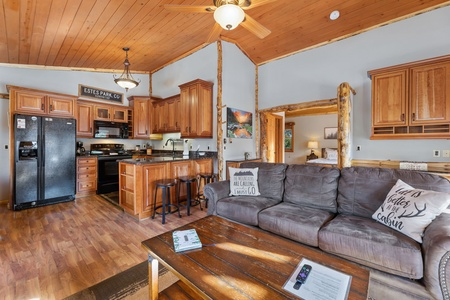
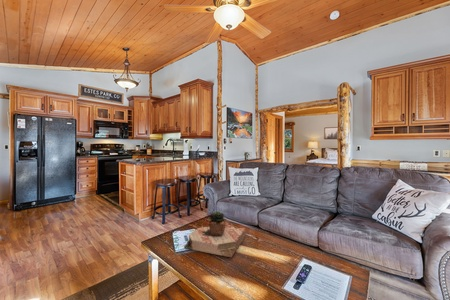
+ succulent plant [183,210,246,258]
